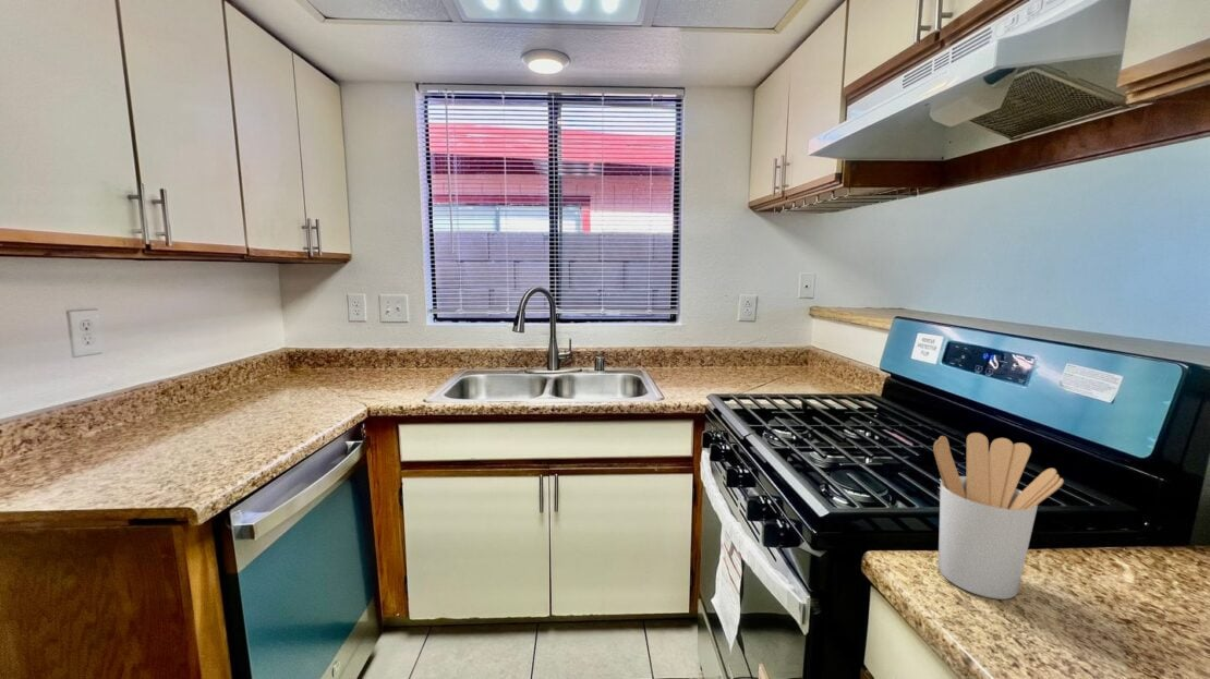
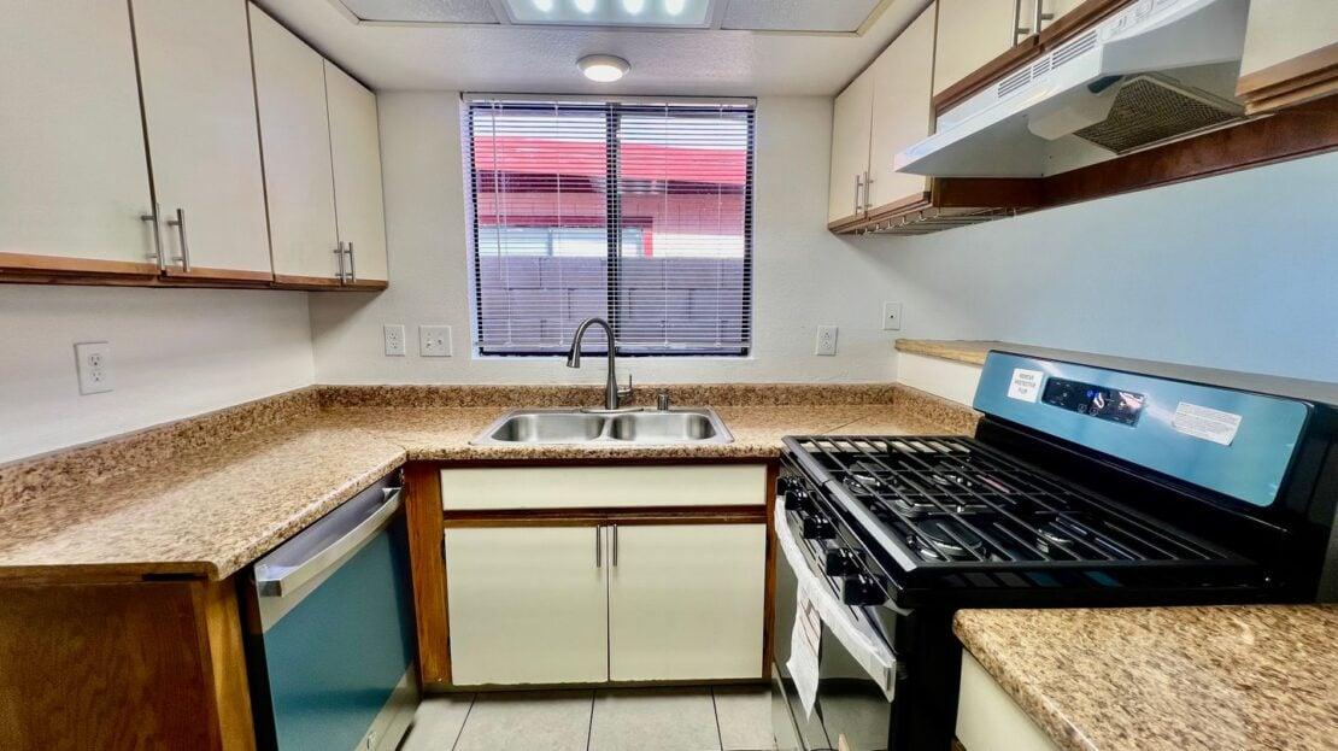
- utensil holder [932,432,1065,601]
